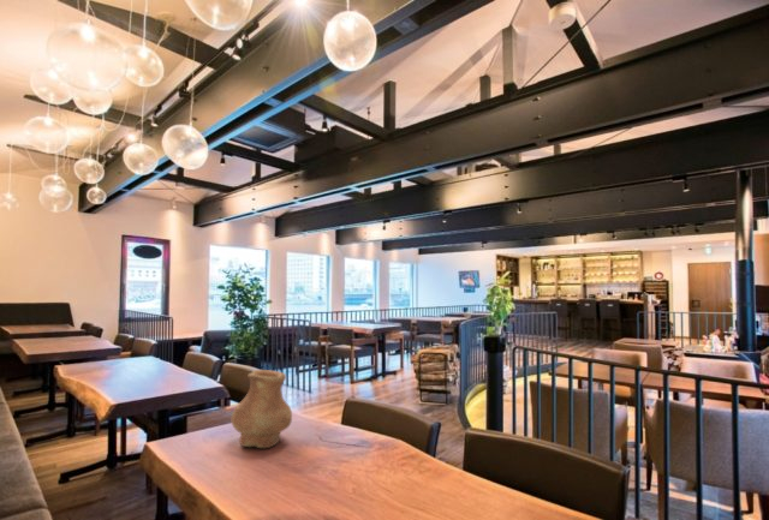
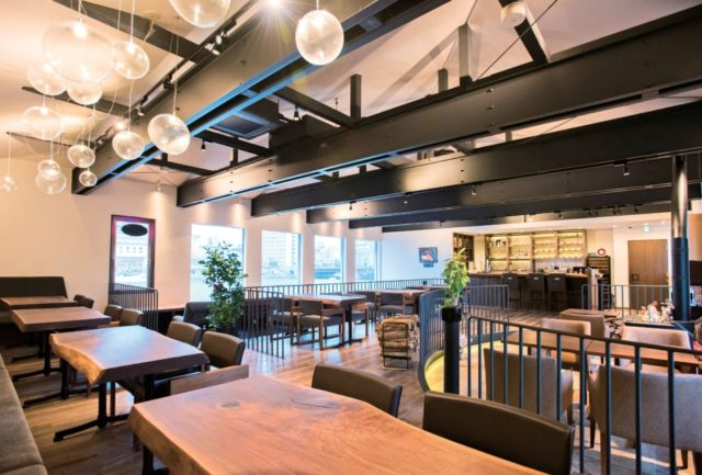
- vase [231,369,293,449]
